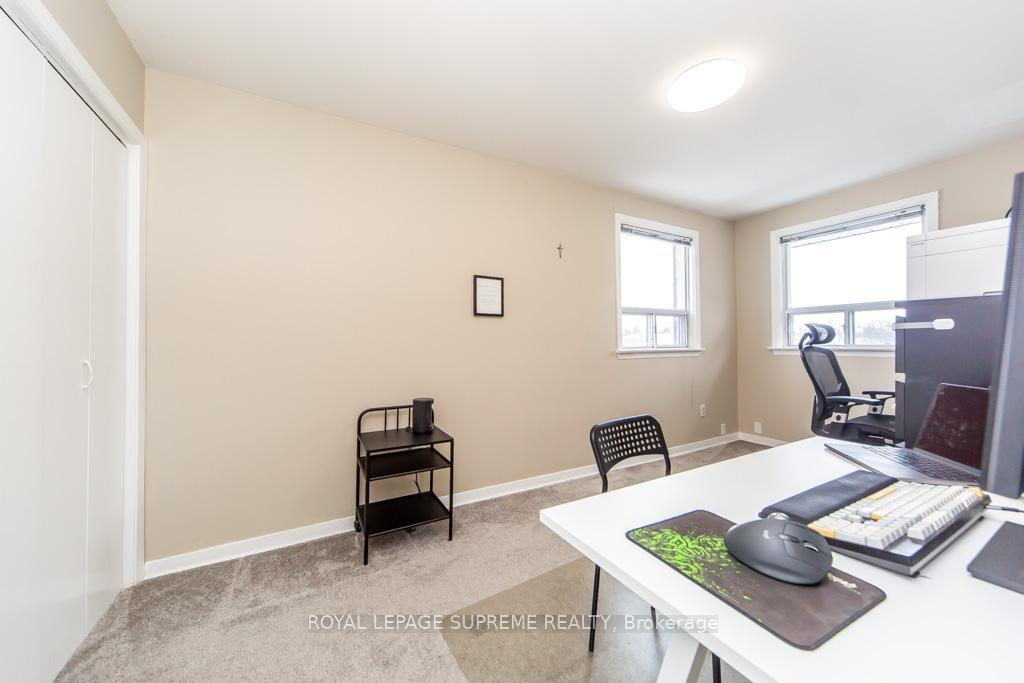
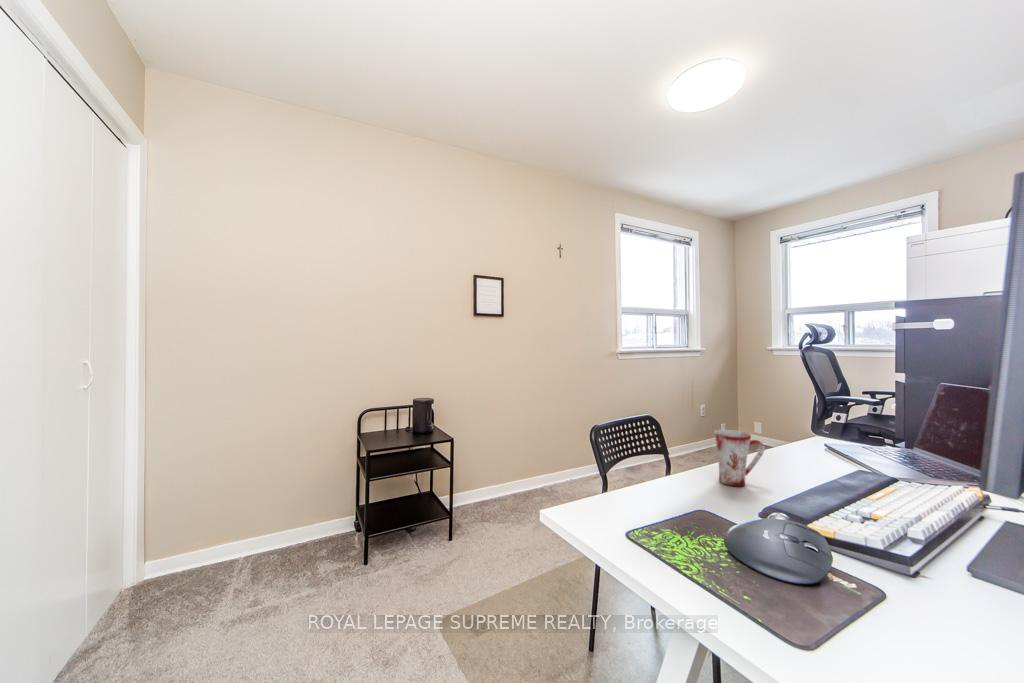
+ mug [713,429,766,487]
